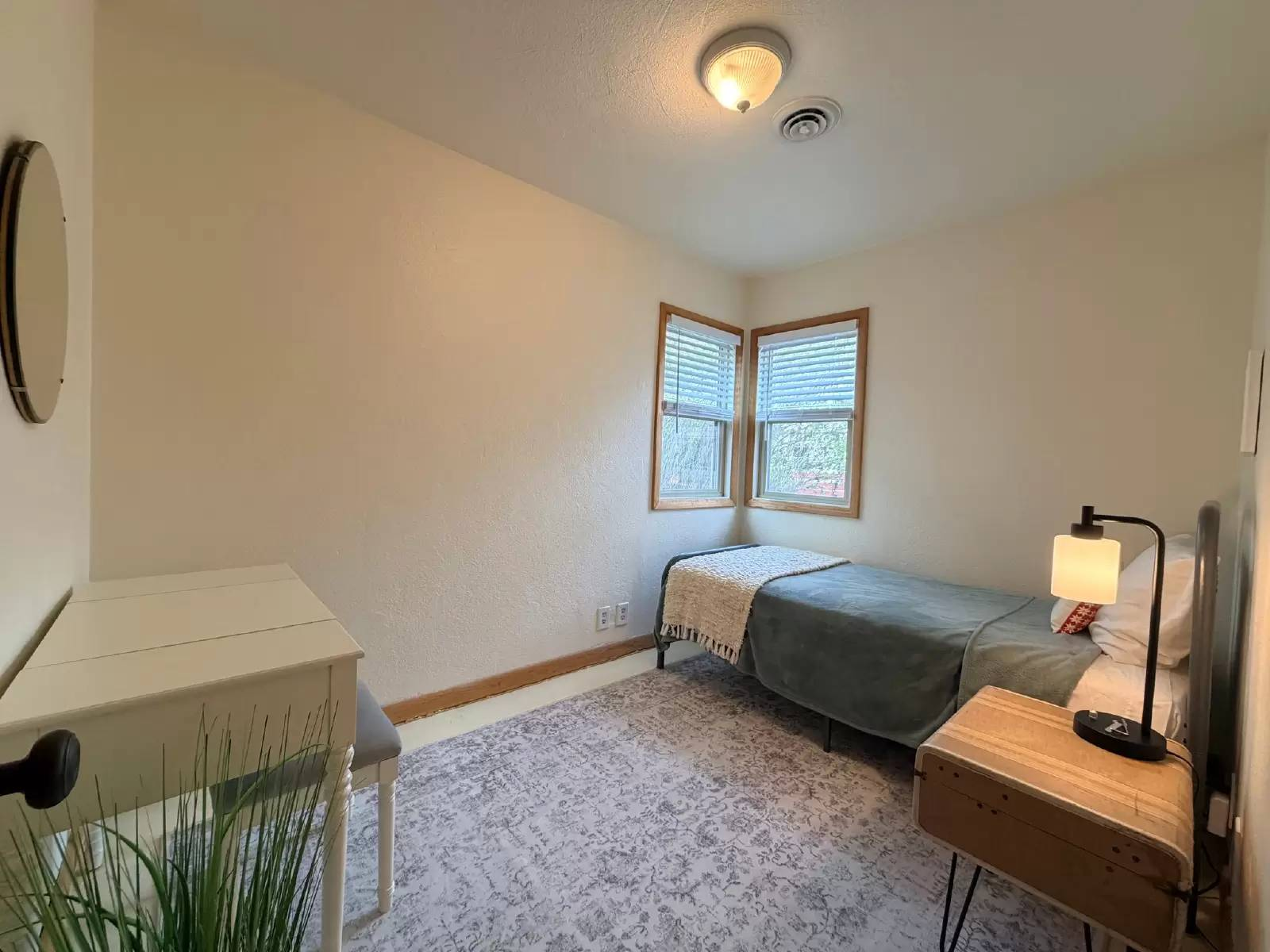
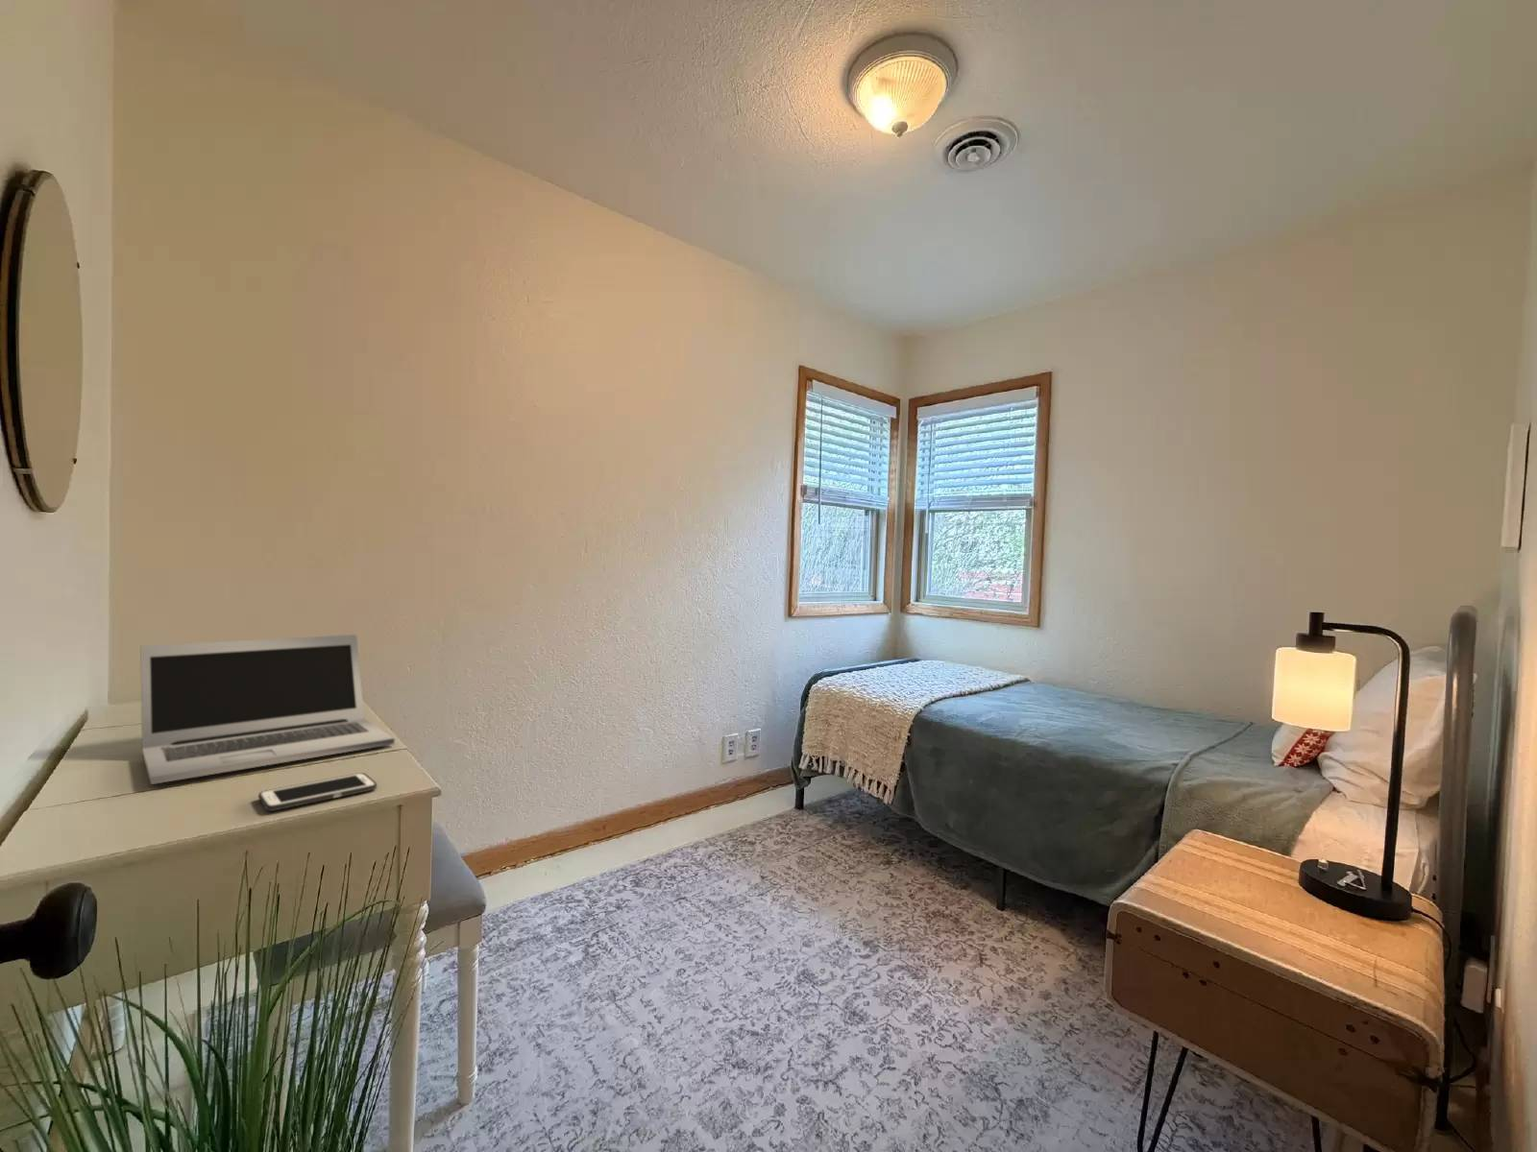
+ laptop [139,634,396,785]
+ cell phone [258,772,378,812]
